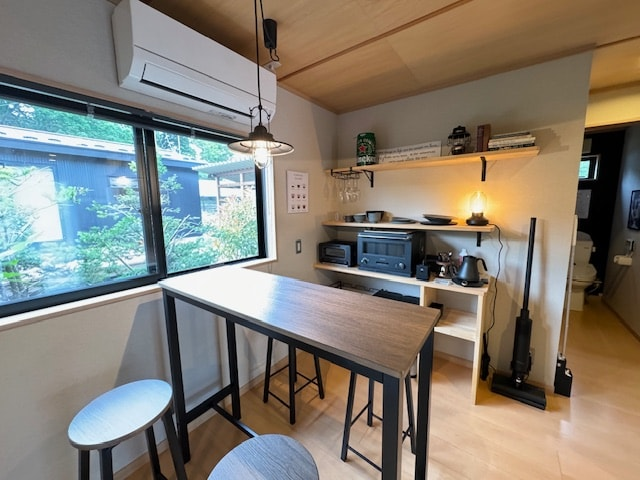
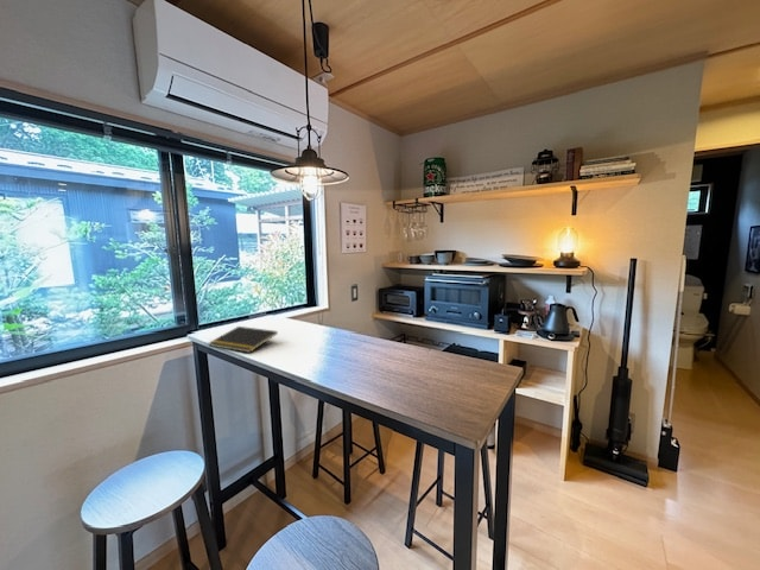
+ notepad [208,325,279,354]
